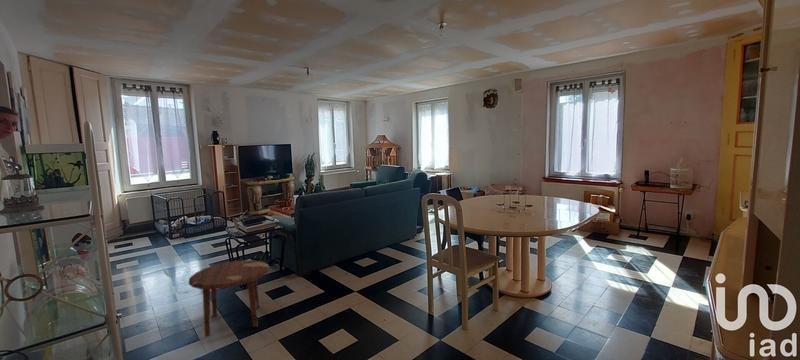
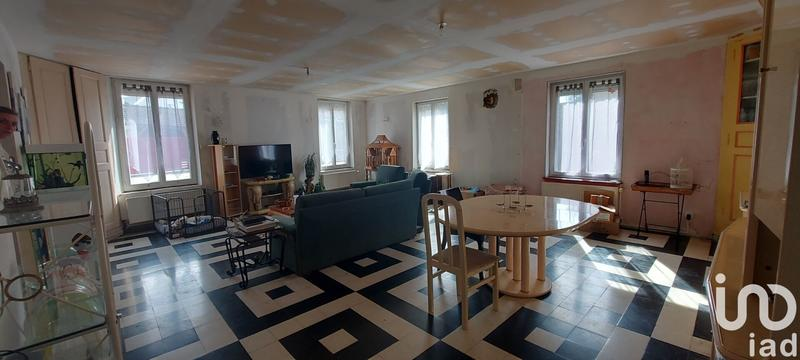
- side table [188,259,271,338]
